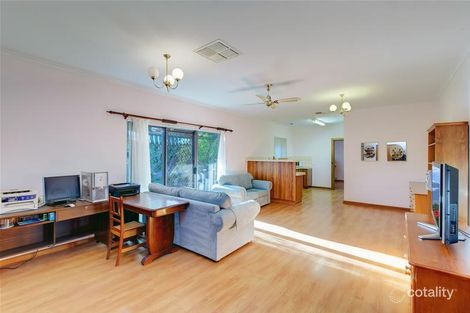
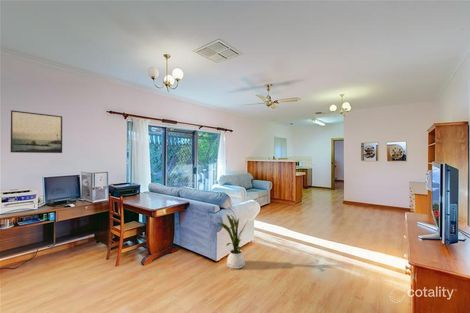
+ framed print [9,109,63,154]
+ house plant [217,214,250,270]
